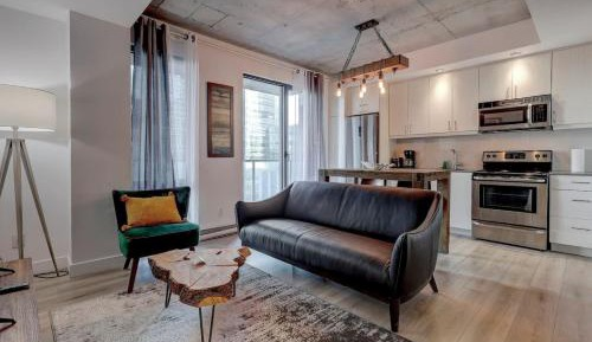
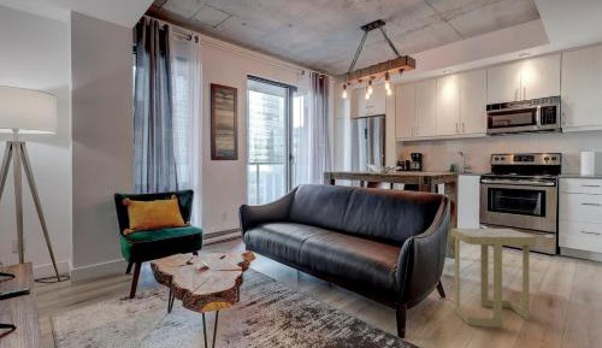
+ side table [450,228,537,328]
